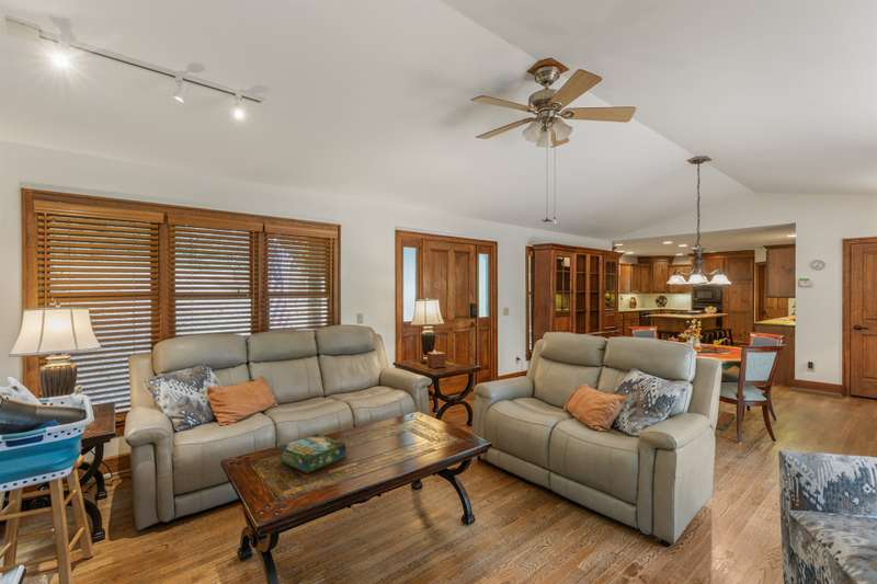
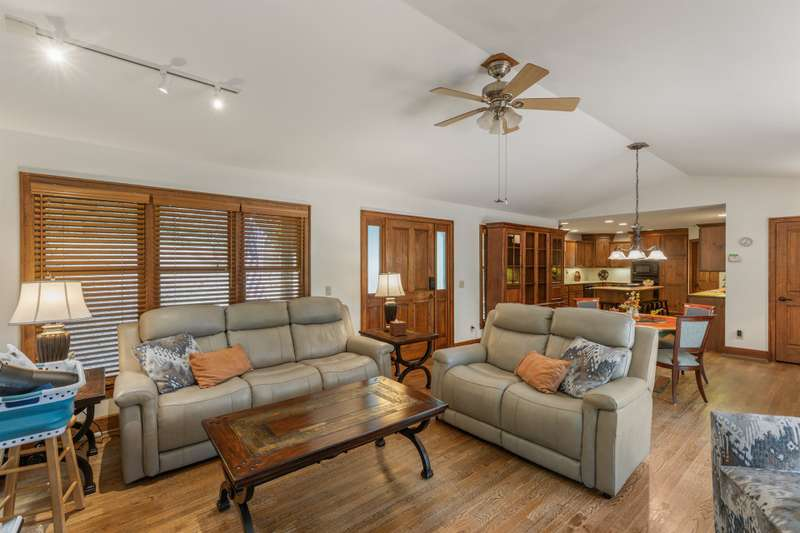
- board game [278,433,346,474]
